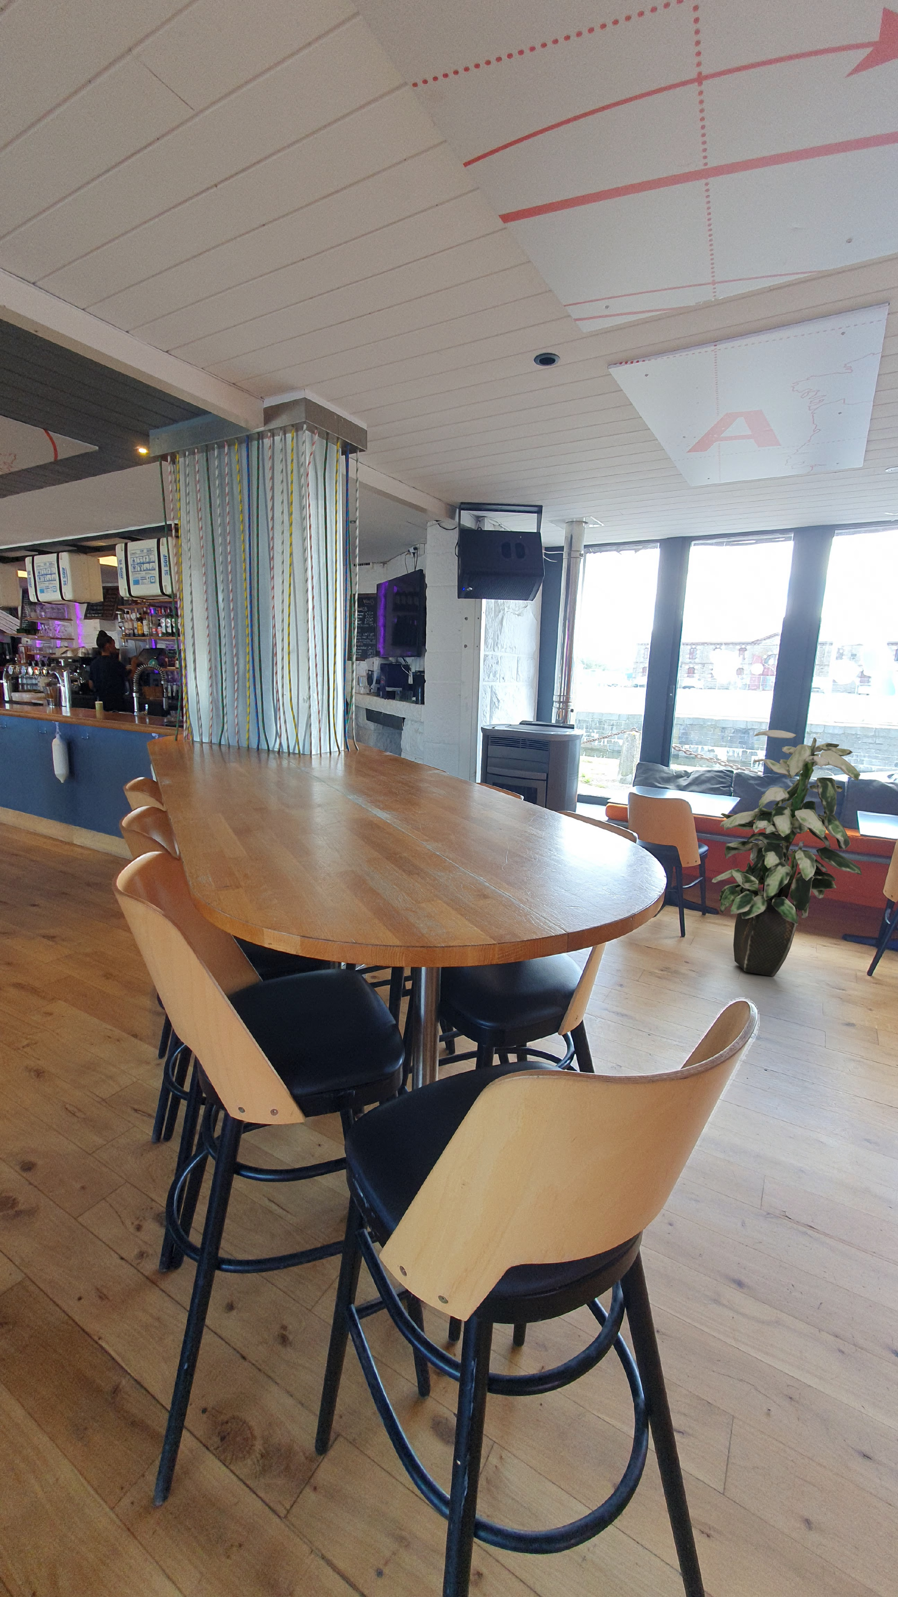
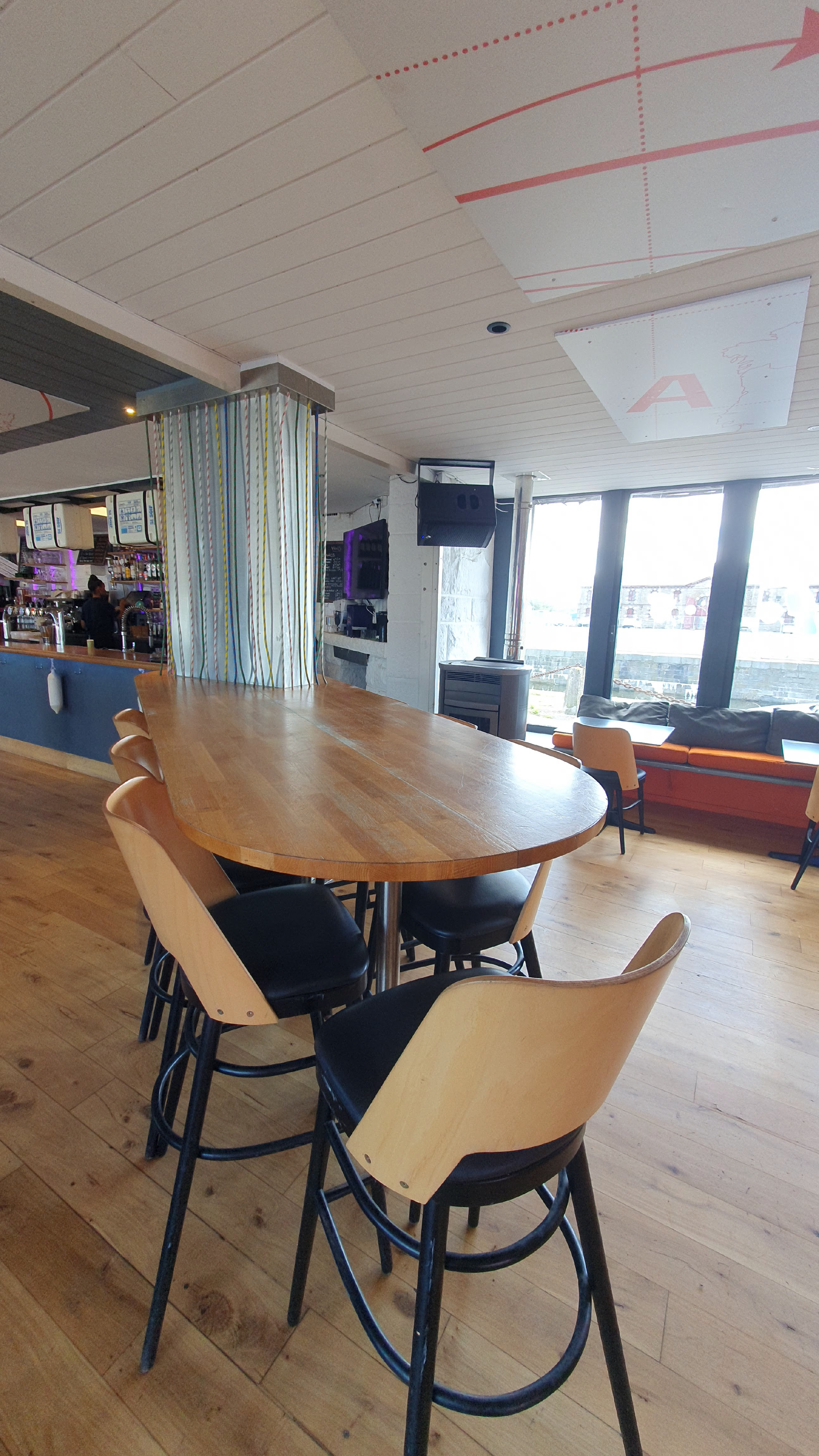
- indoor plant [712,729,862,977]
